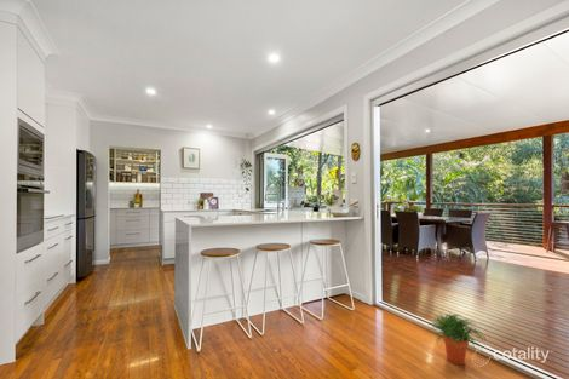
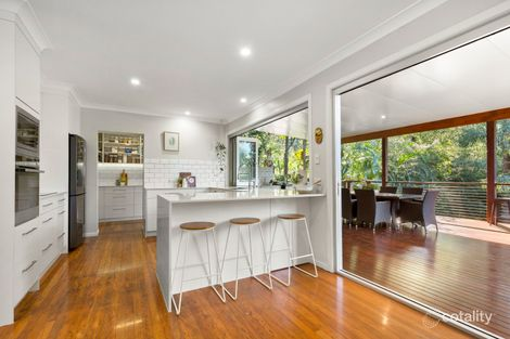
- potted plant [427,312,487,366]
